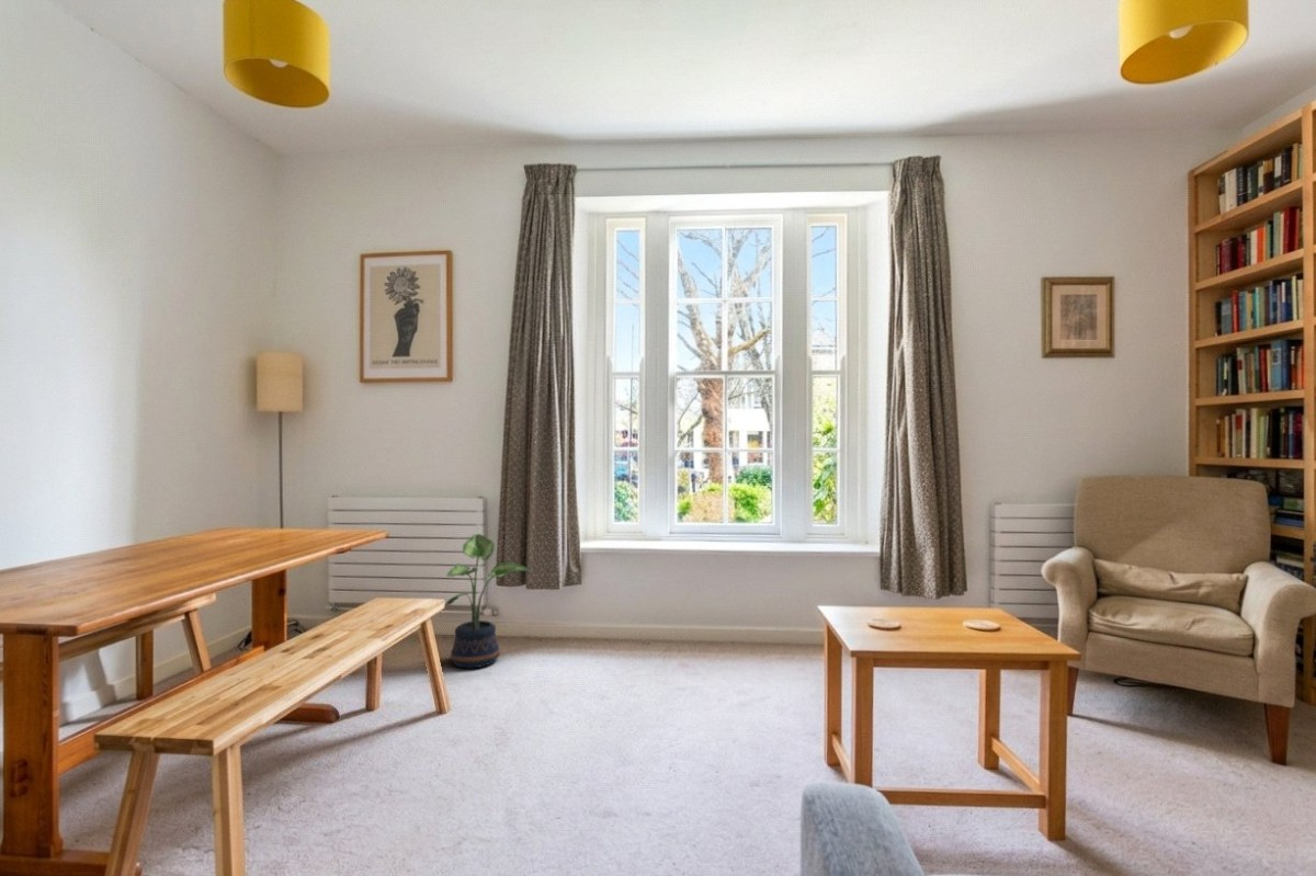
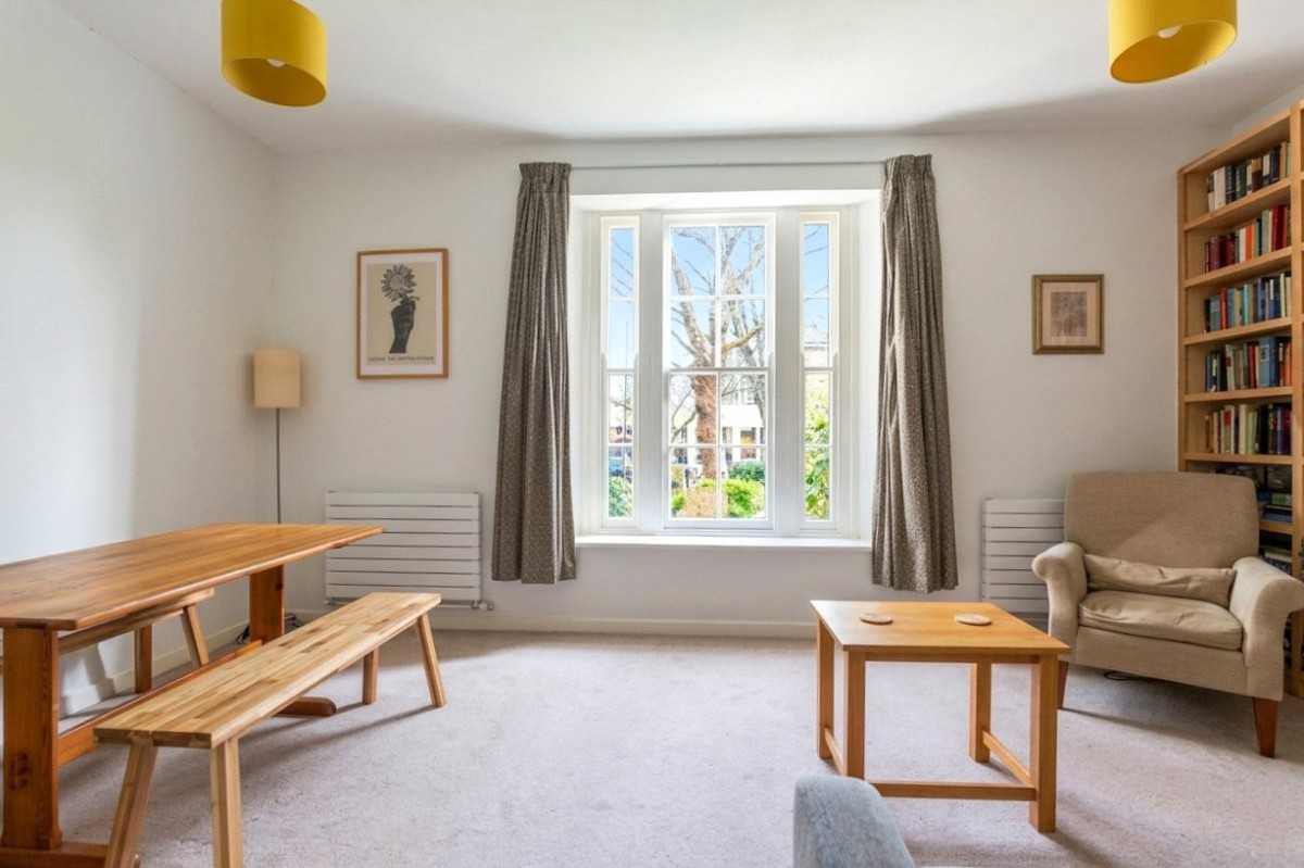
- potted plant [444,533,531,669]
